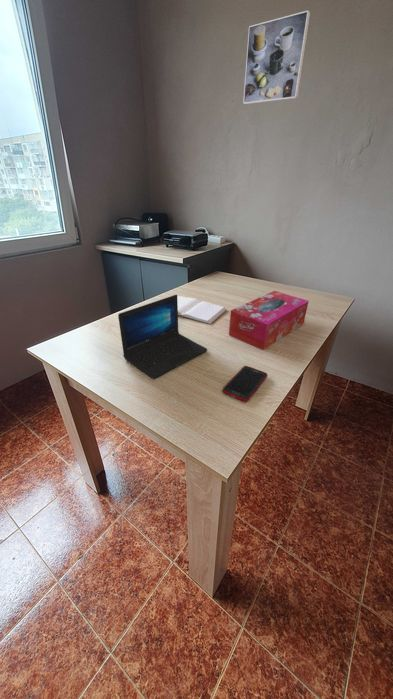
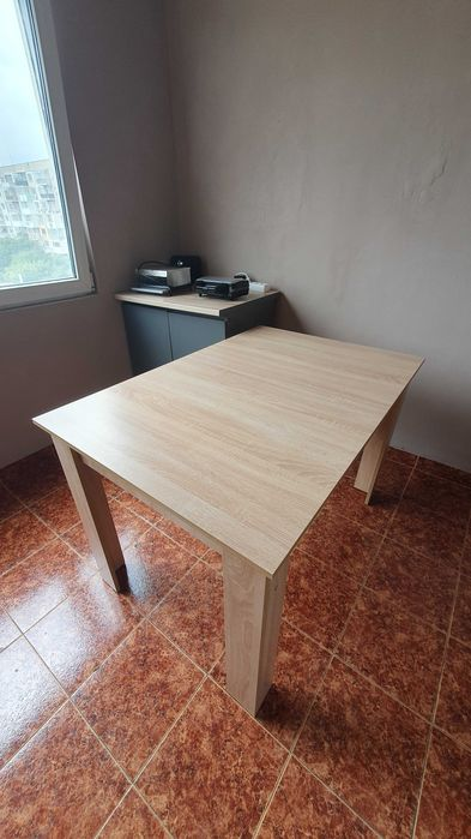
- tissue box [228,290,310,351]
- laptop [117,294,208,380]
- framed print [242,9,311,105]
- book [177,295,228,325]
- cell phone [222,365,268,403]
